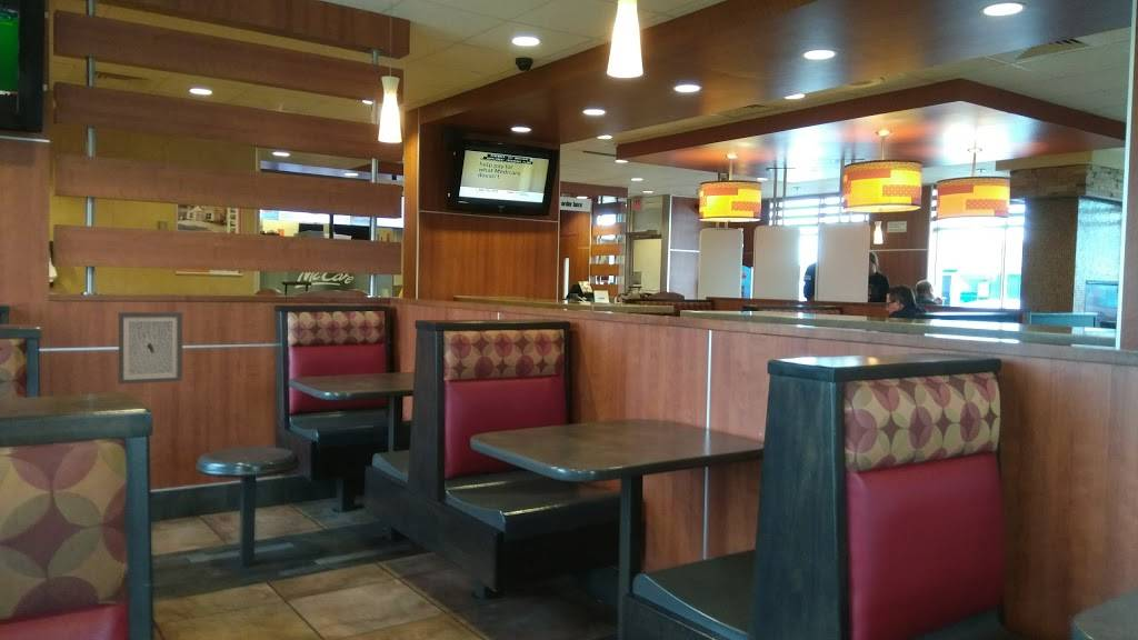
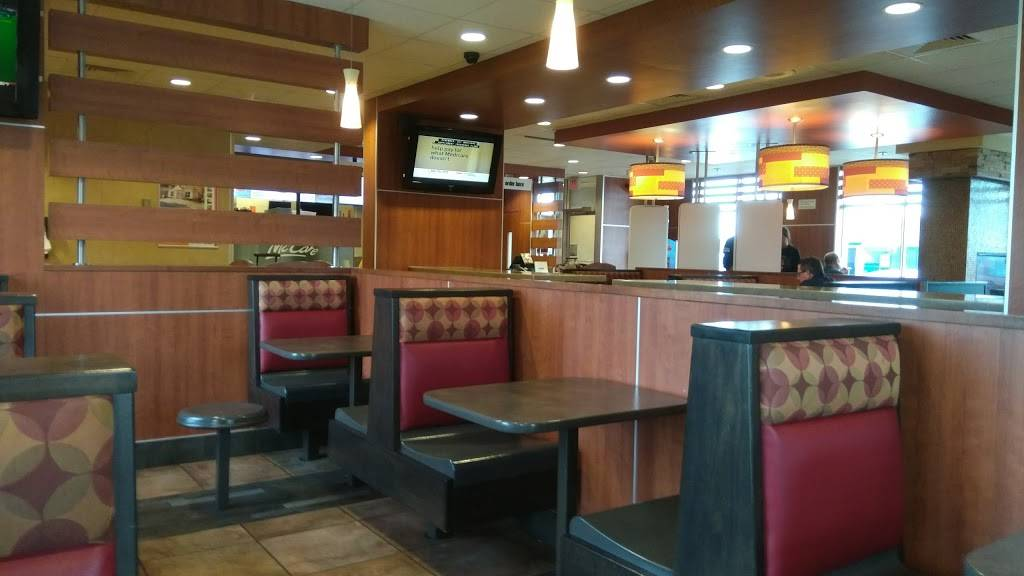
- wall art [118,311,183,386]
